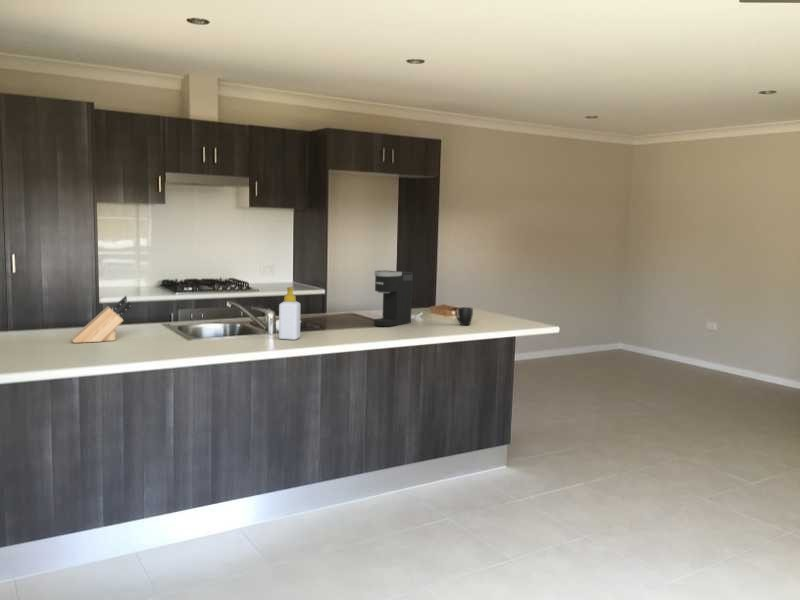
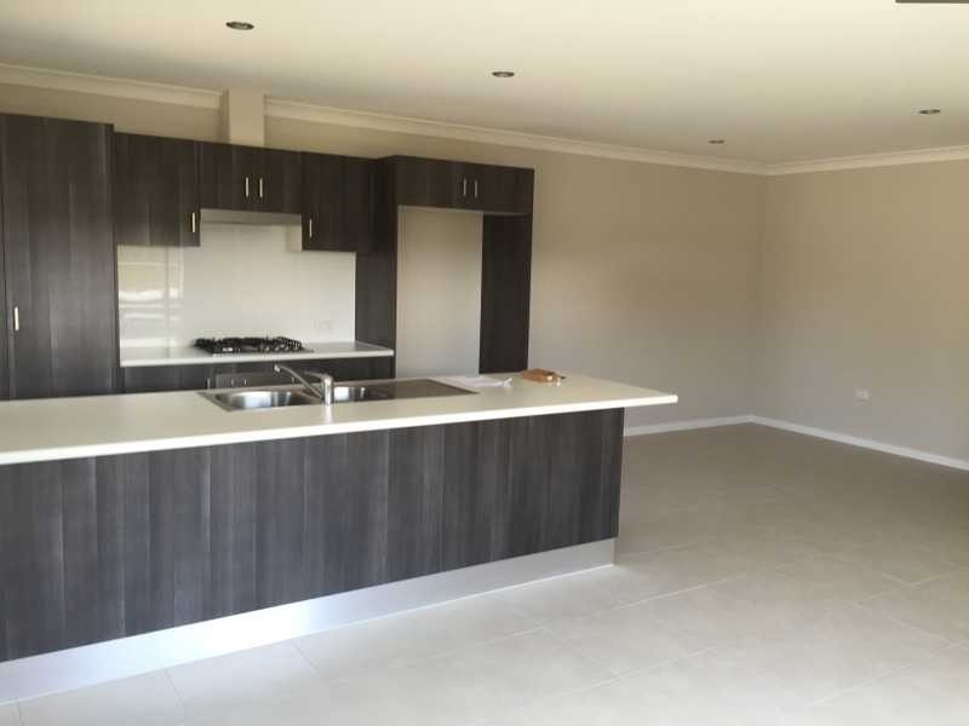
- soap bottle [278,286,301,341]
- knife block [71,295,133,344]
- mug [453,306,474,326]
- coffee maker [373,269,414,327]
